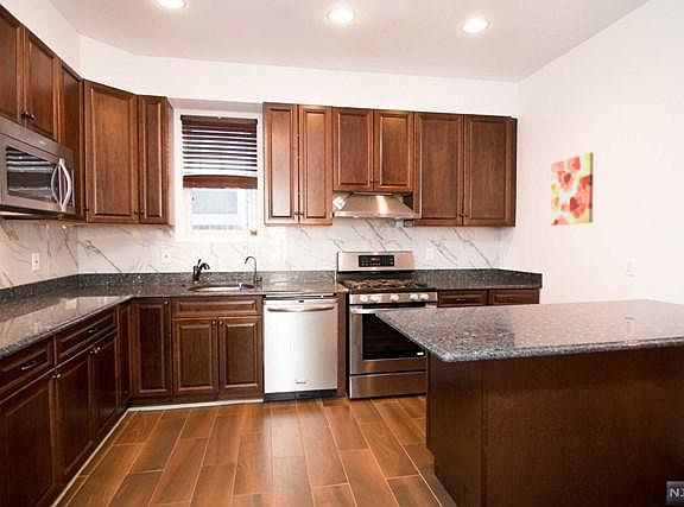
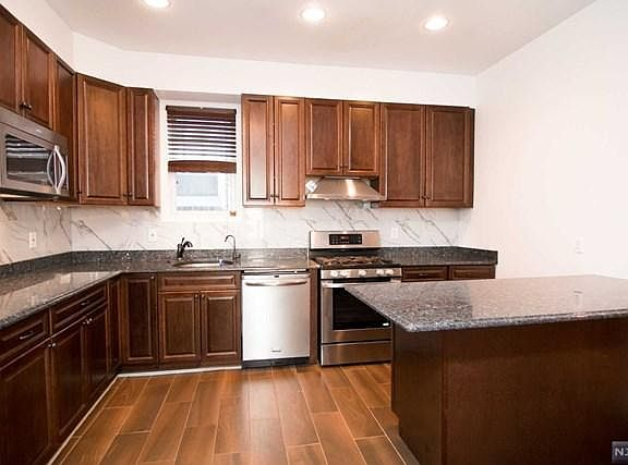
- wall art [550,152,595,227]
